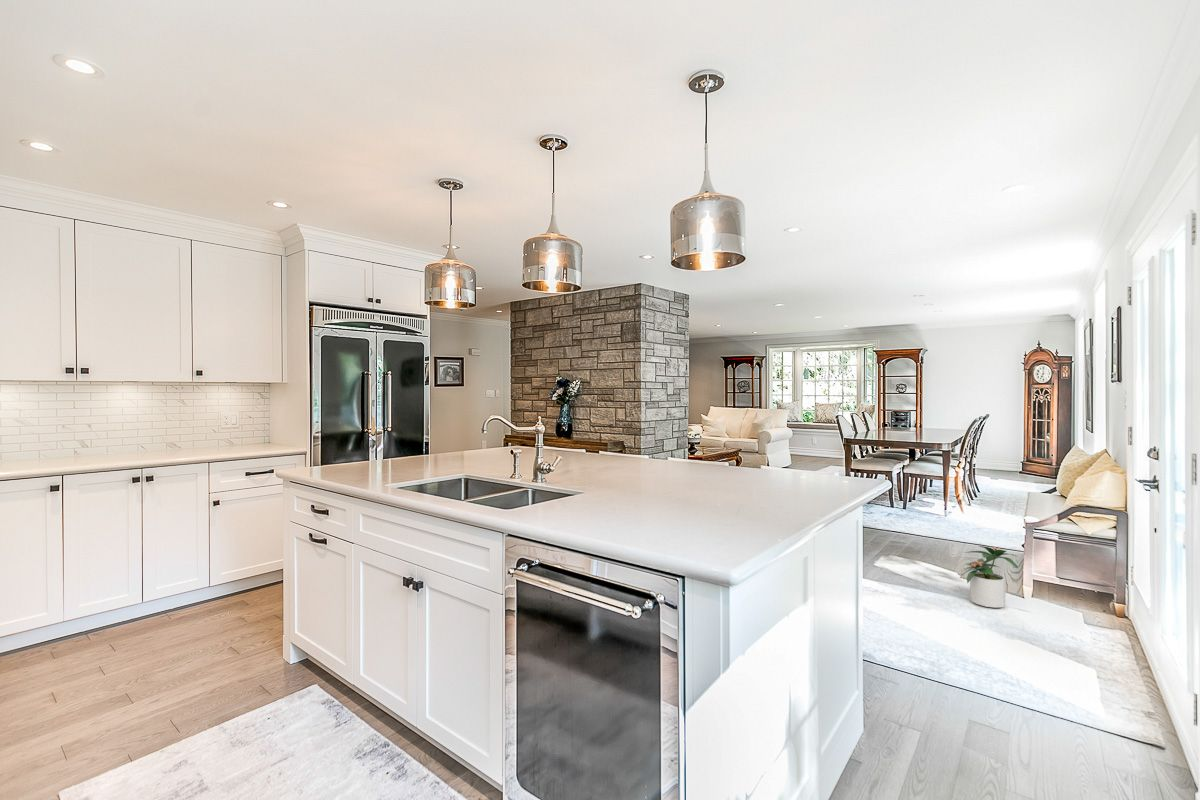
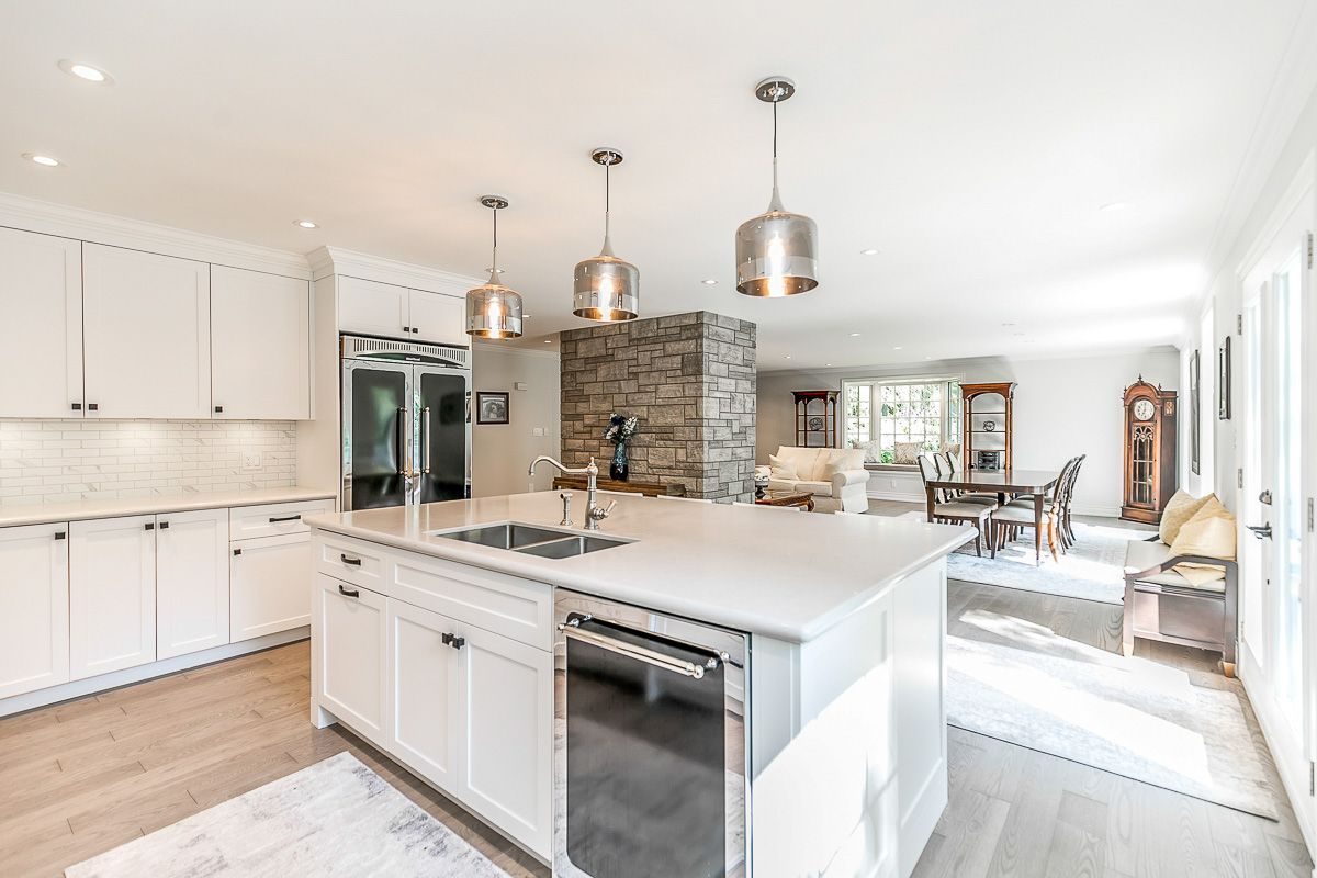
- potted plant [960,545,1019,609]
